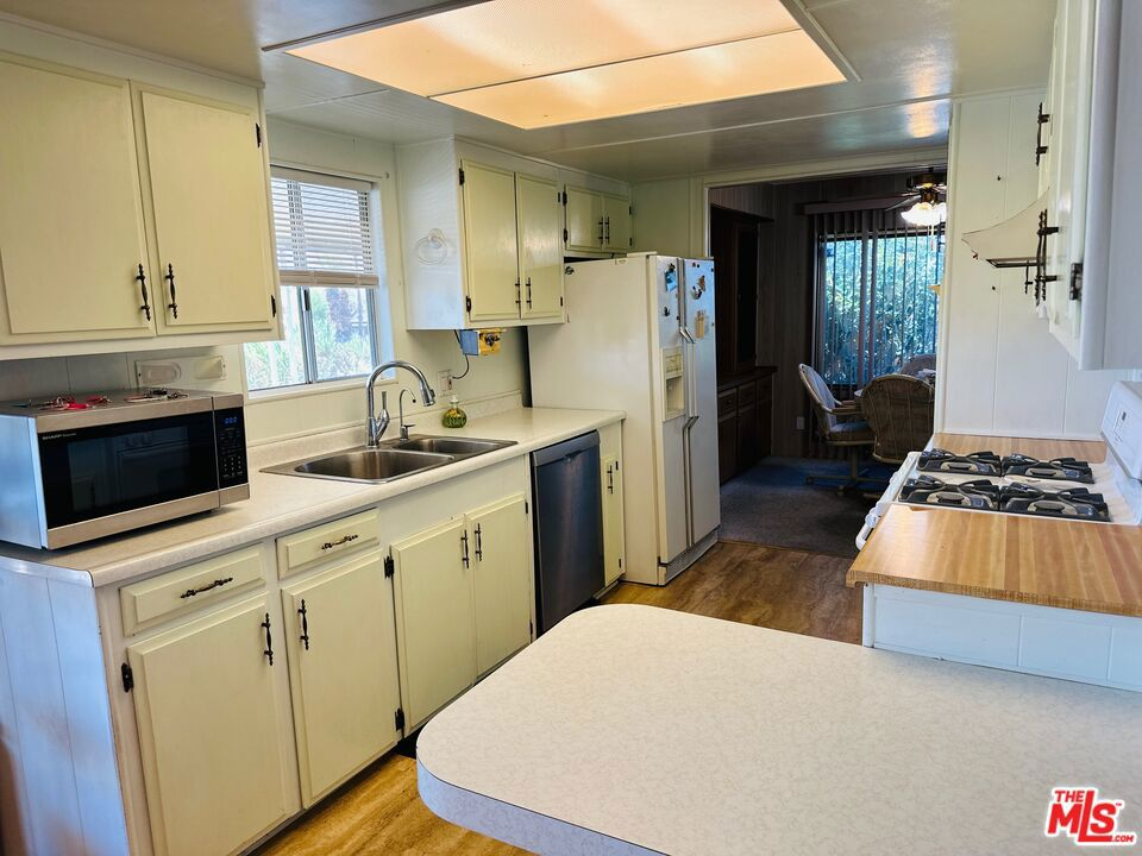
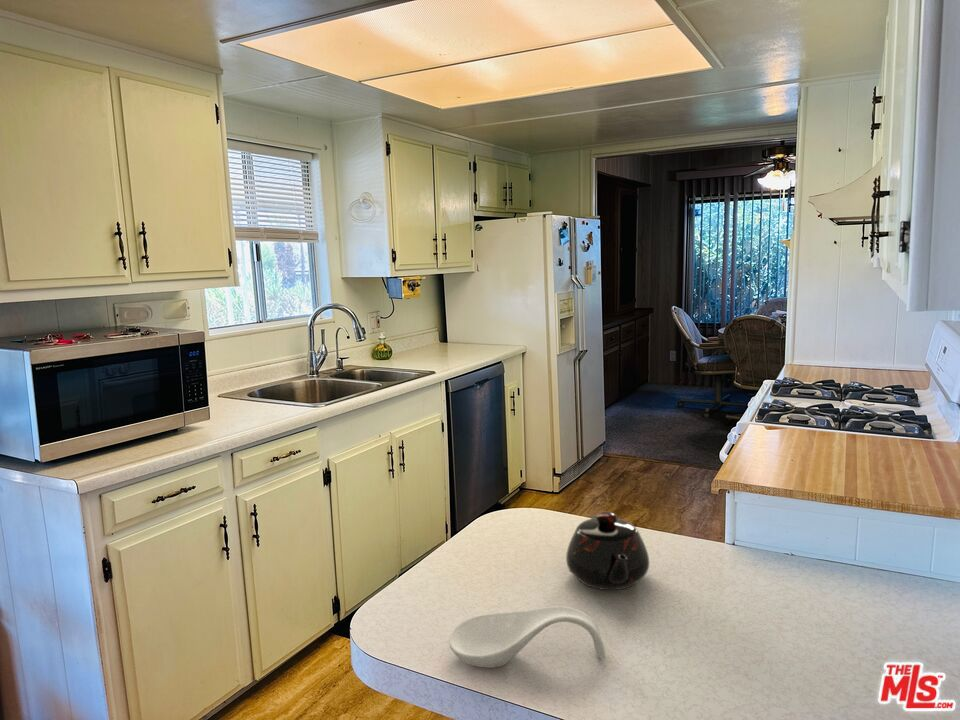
+ teapot [565,511,650,591]
+ spoon rest [448,605,606,669]
